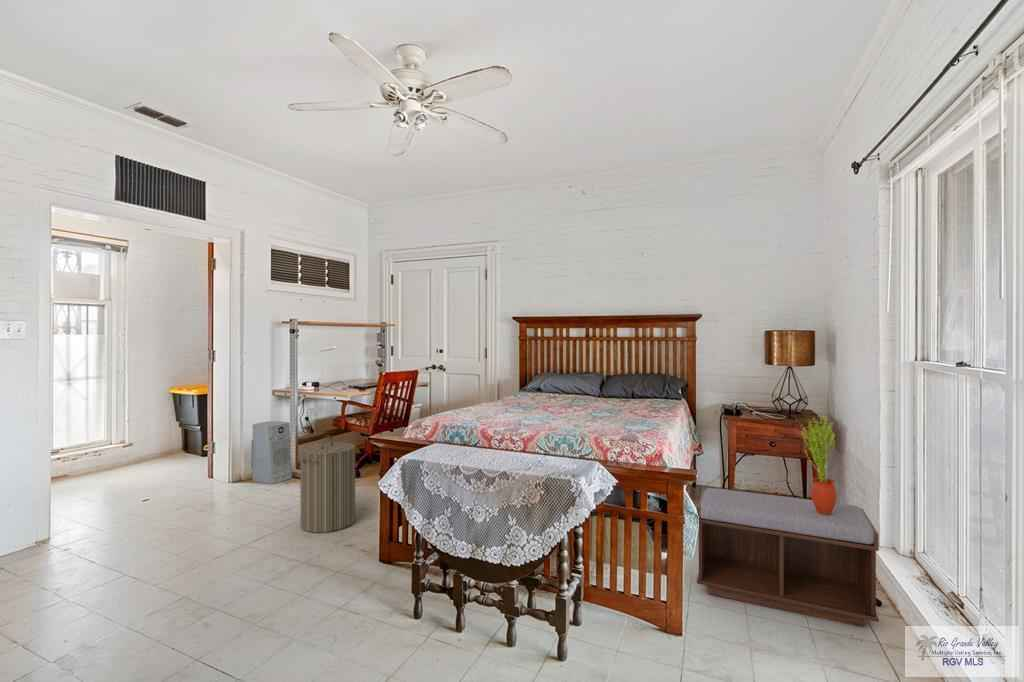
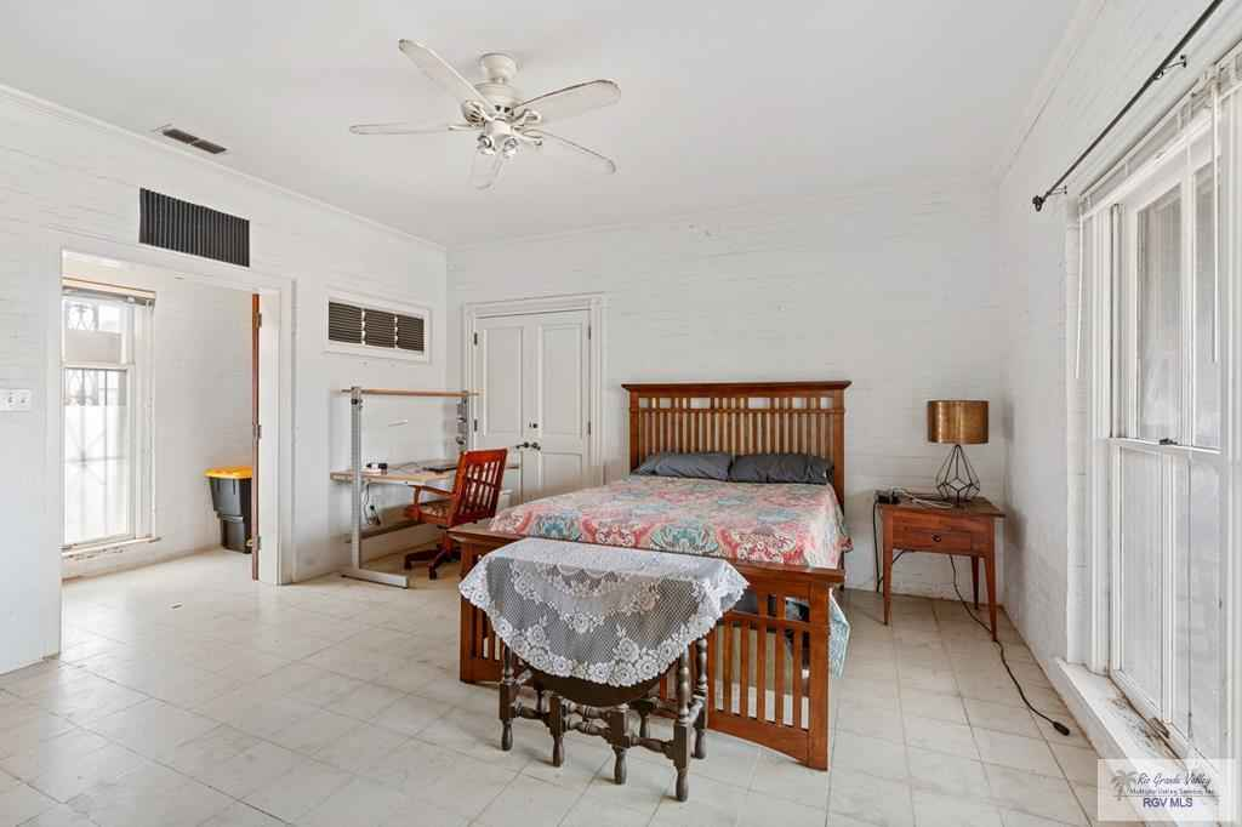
- potted plant [798,414,838,514]
- bench [696,487,880,628]
- air purifier [251,420,293,485]
- laundry hamper [299,435,357,534]
